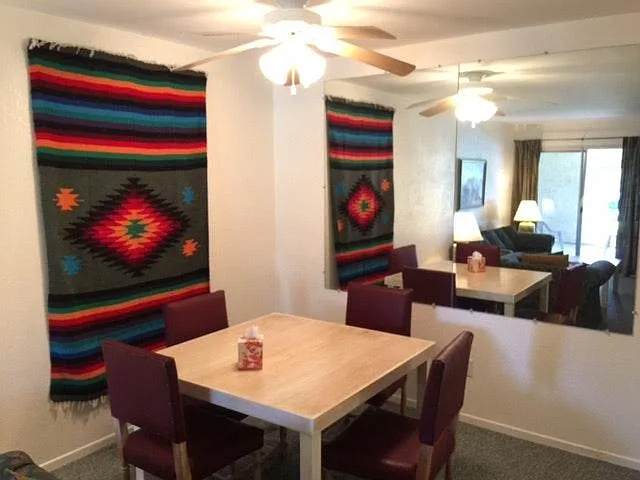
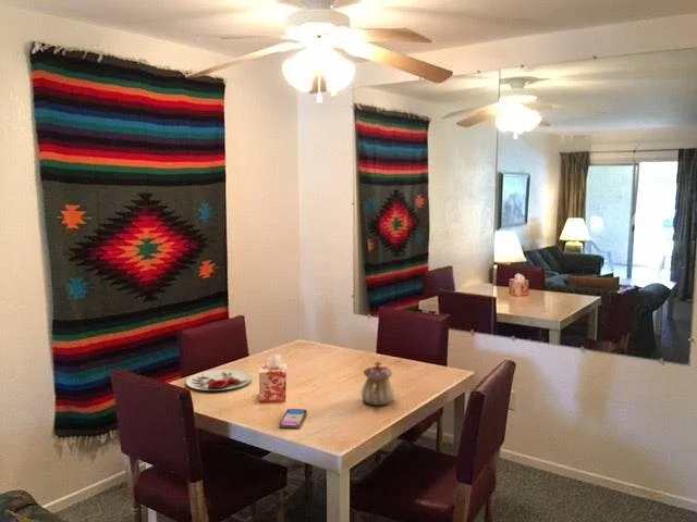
+ plate [185,369,253,391]
+ teapot [360,361,395,407]
+ smartphone [278,408,308,430]
